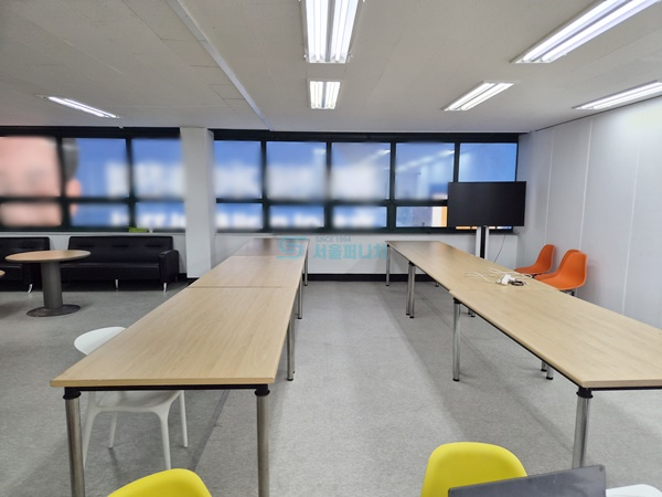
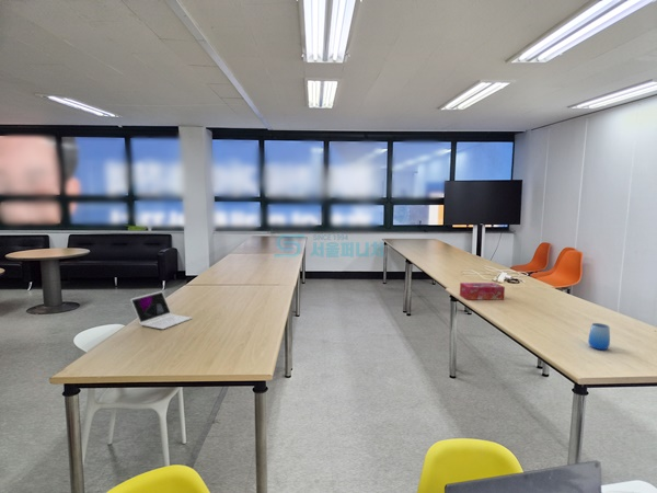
+ tissue box [459,282,506,301]
+ cup [587,322,611,351]
+ laptop [129,290,193,330]
